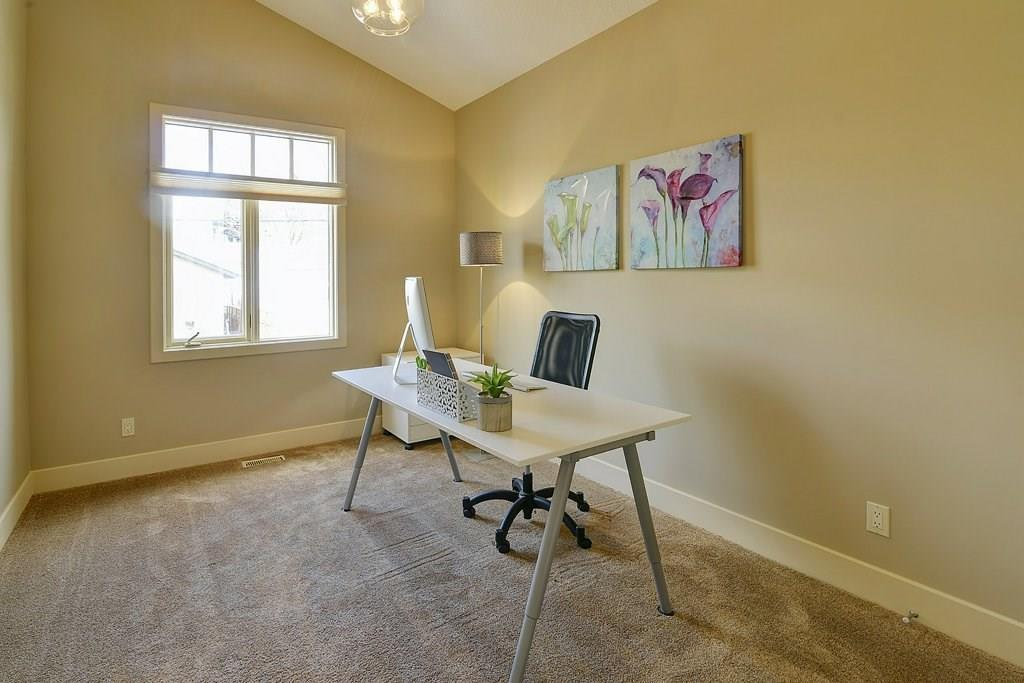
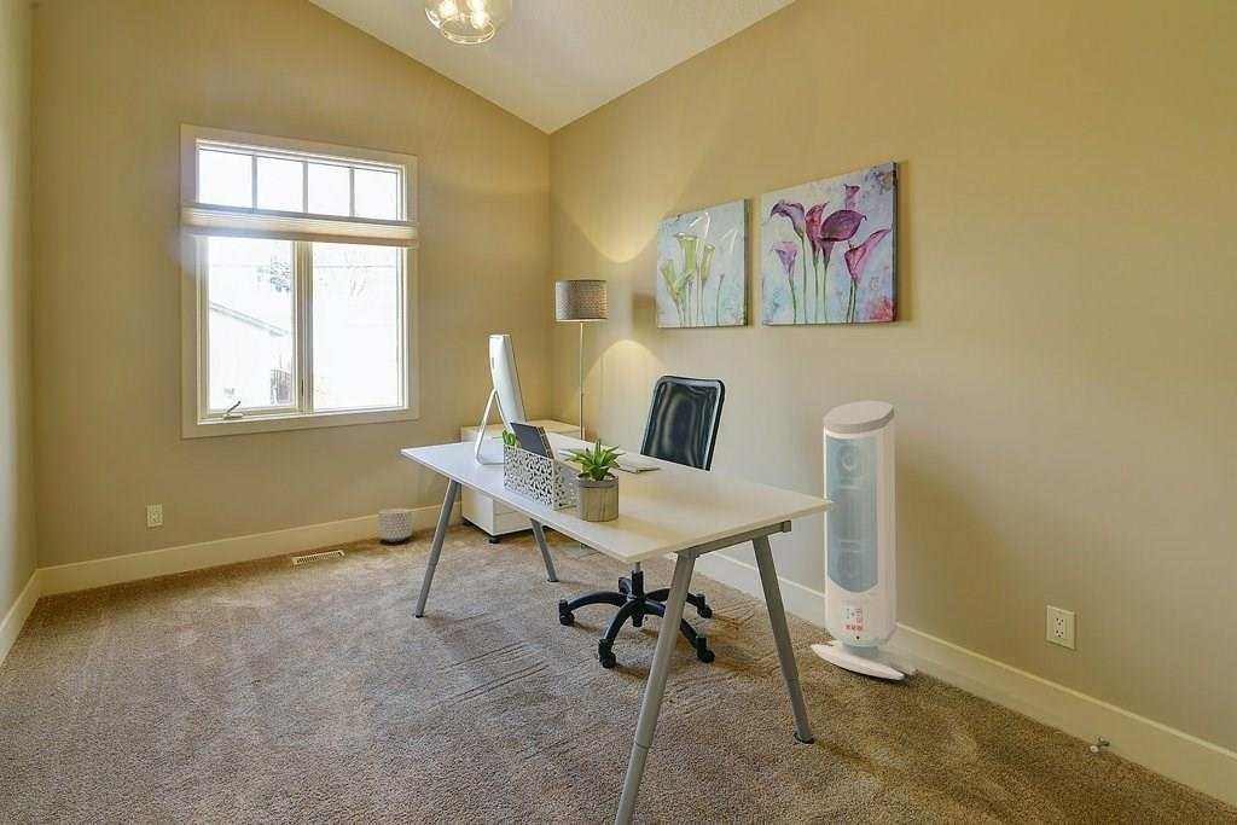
+ planter [377,507,412,544]
+ air purifier [809,400,917,681]
